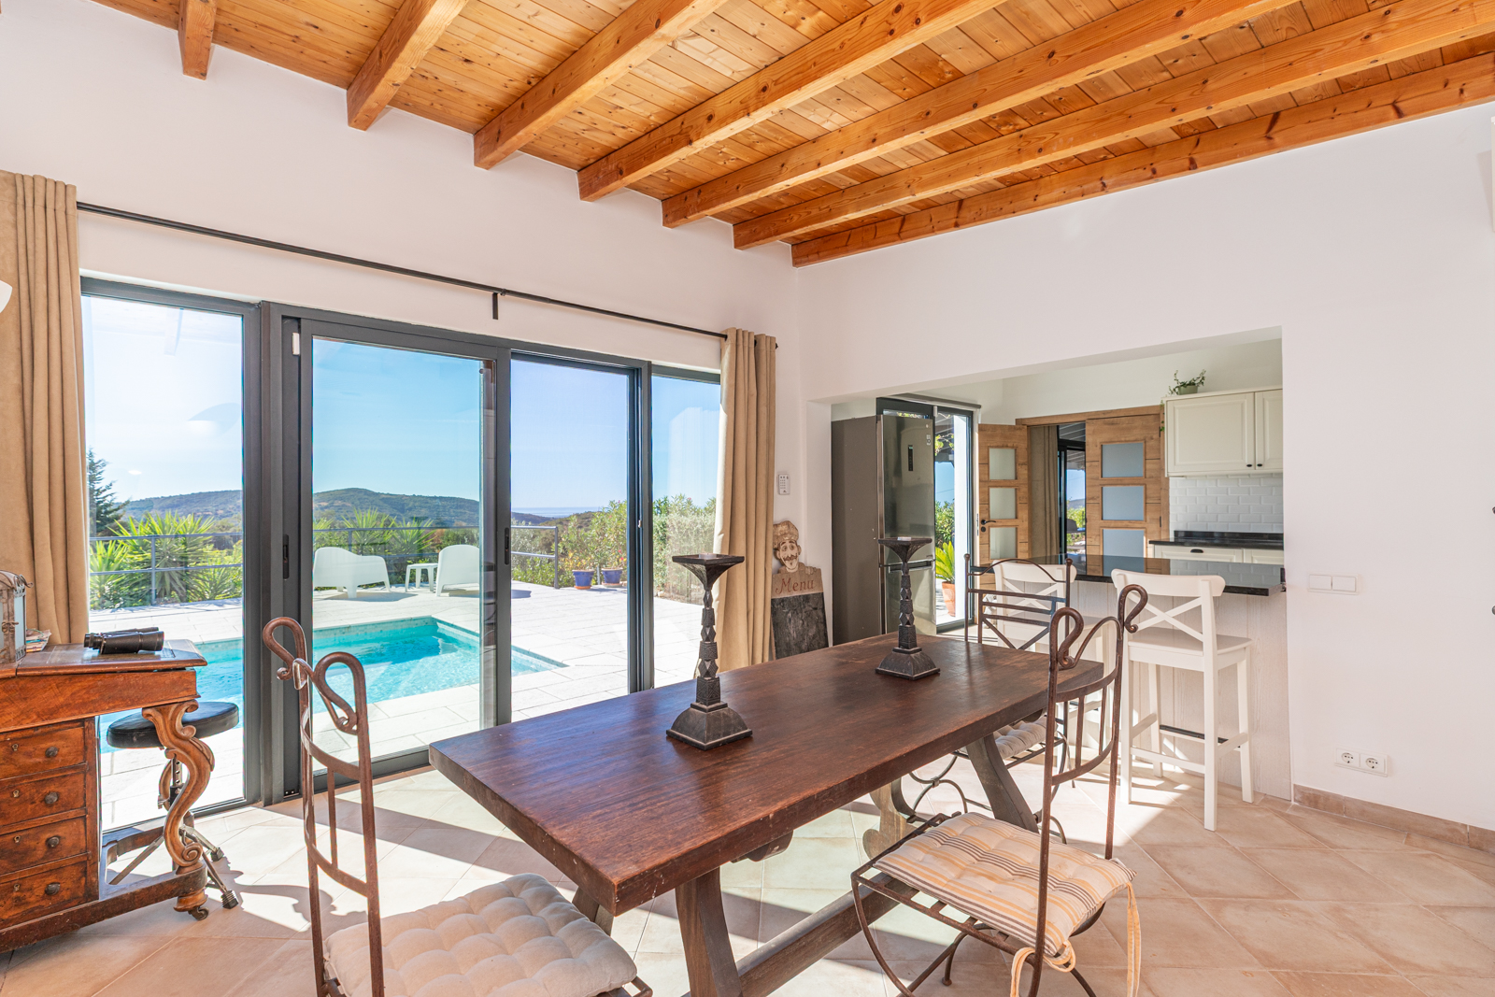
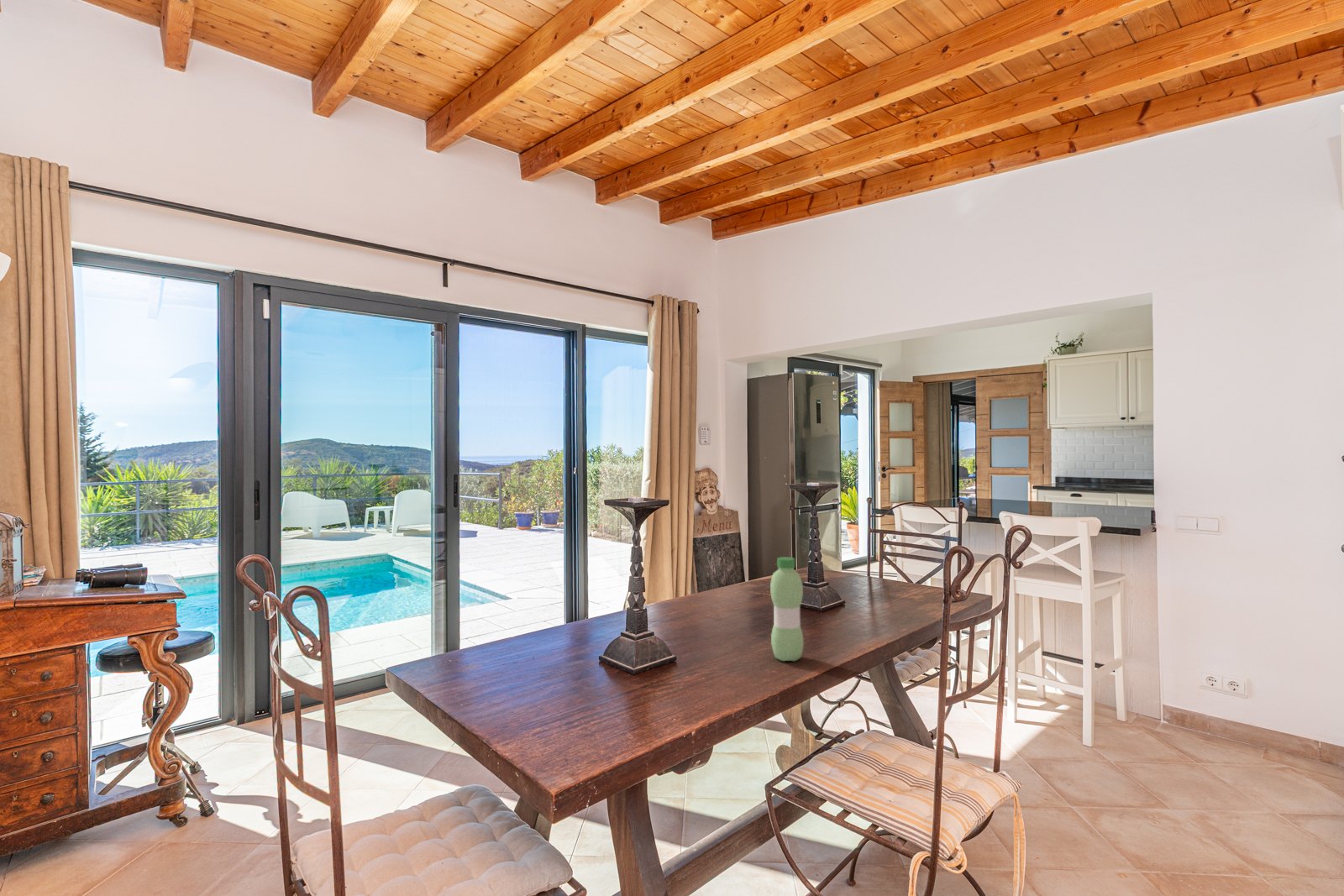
+ water bottle [769,556,804,663]
